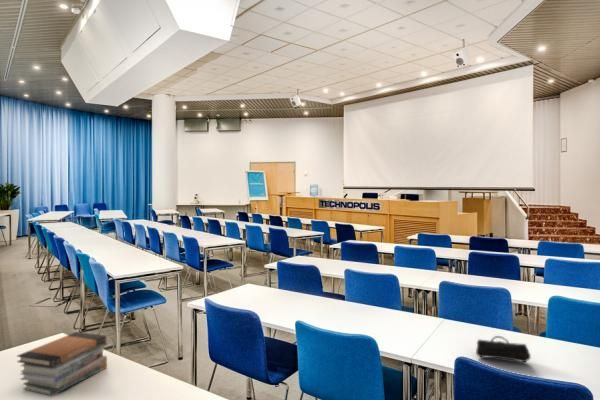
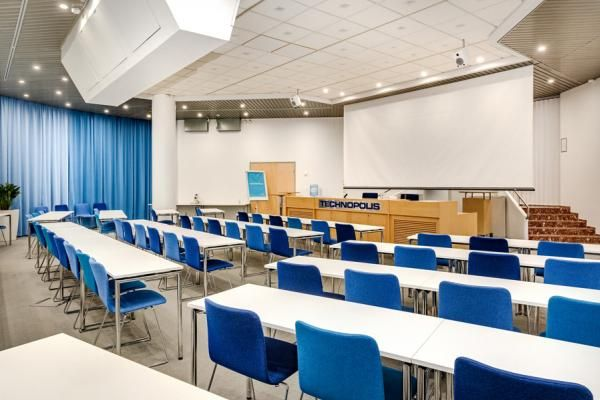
- pencil case [475,335,532,363]
- book stack [16,331,108,397]
